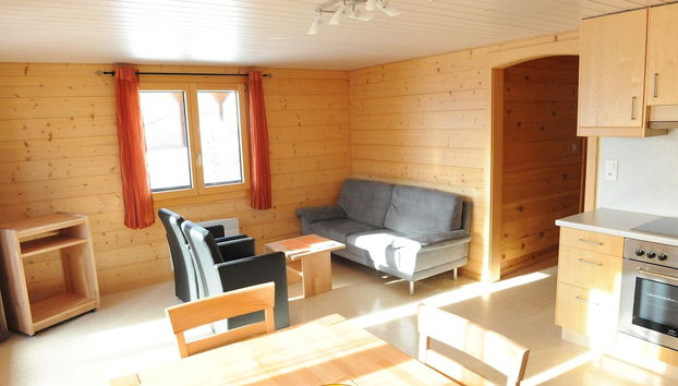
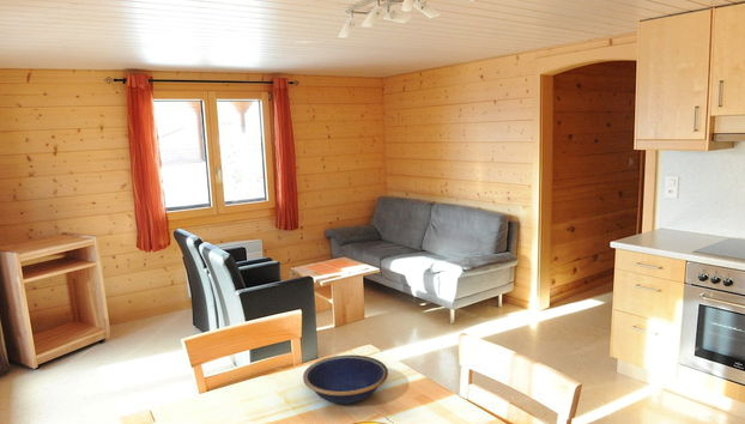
+ bowl [302,353,389,405]
